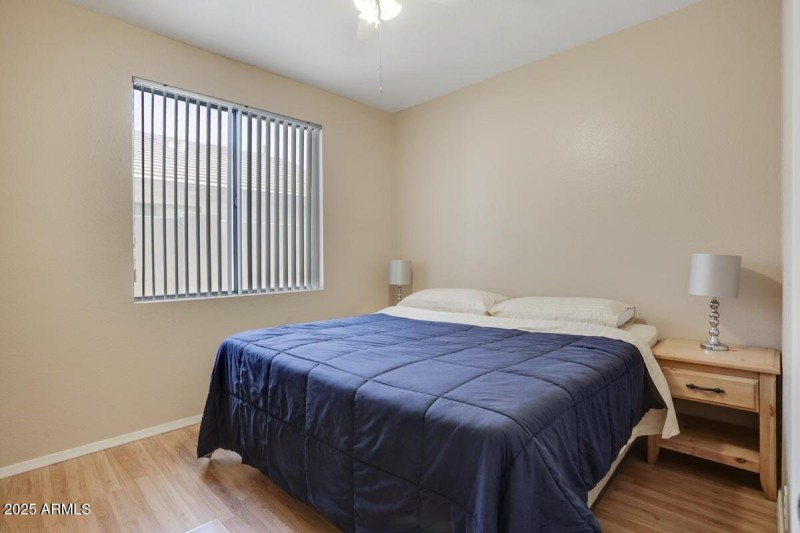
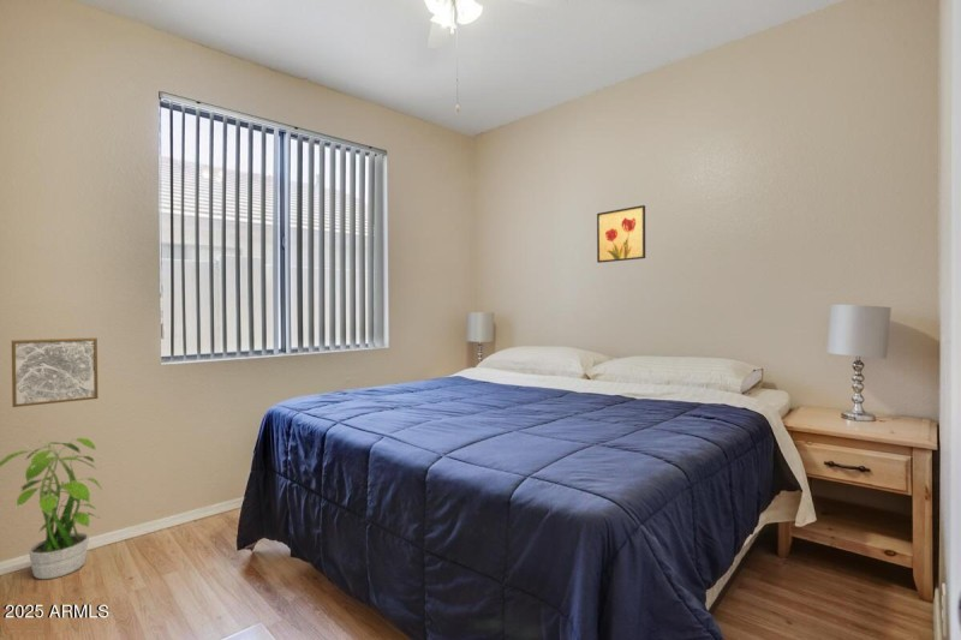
+ potted plant [0,436,103,580]
+ wall art [596,204,646,264]
+ wall art [11,336,99,408]
